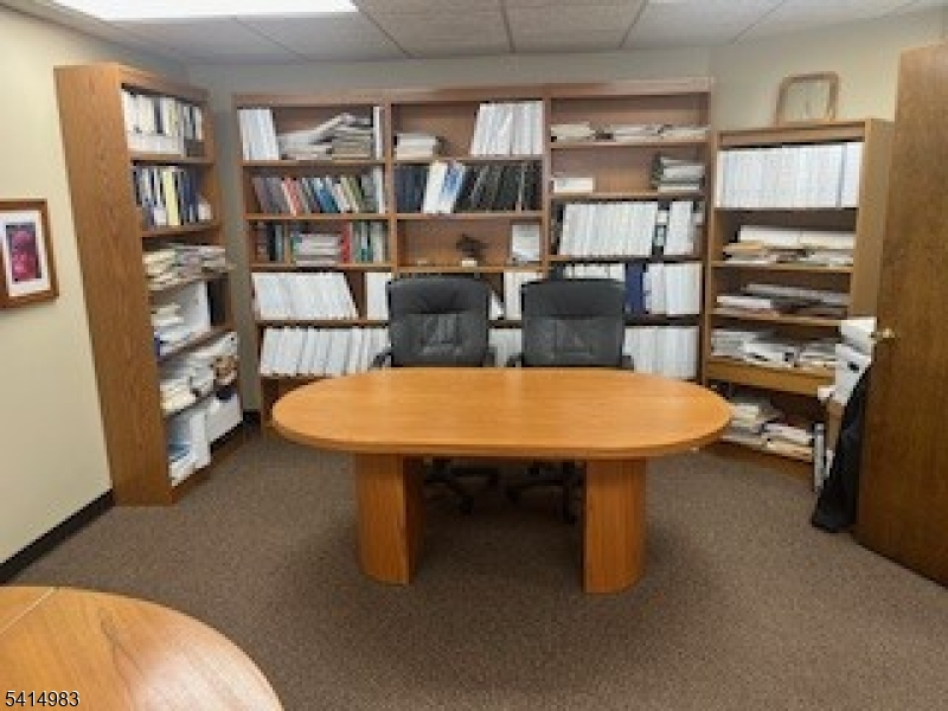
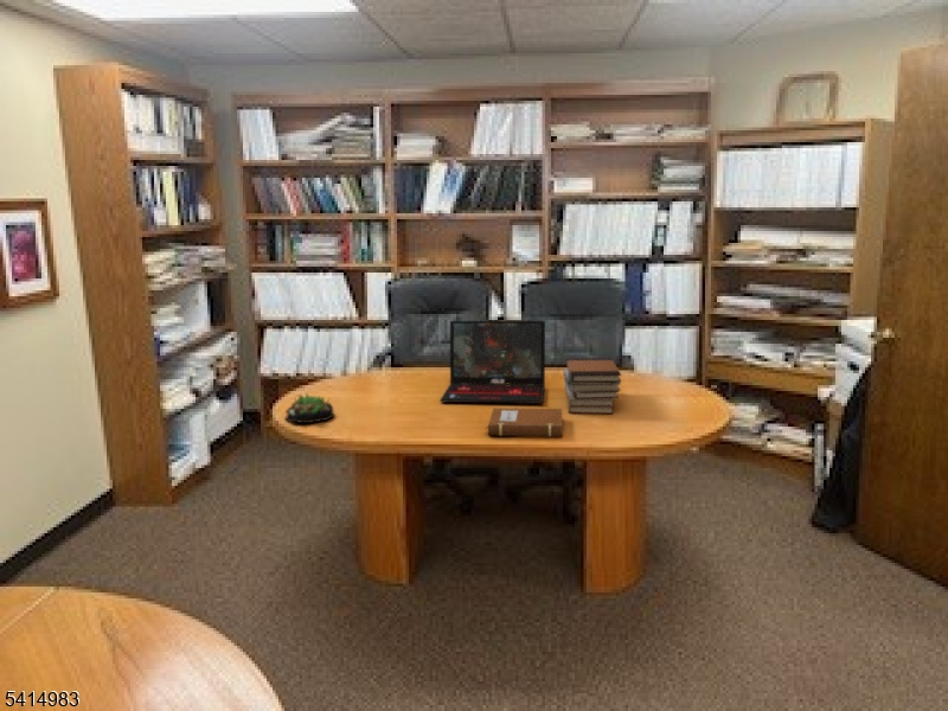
+ book stack [563,357,622,415]
+ succulent plant [284,392,335,424]
+ notebook [485,406,563,437]
+ laptop [438,320,546,405]
